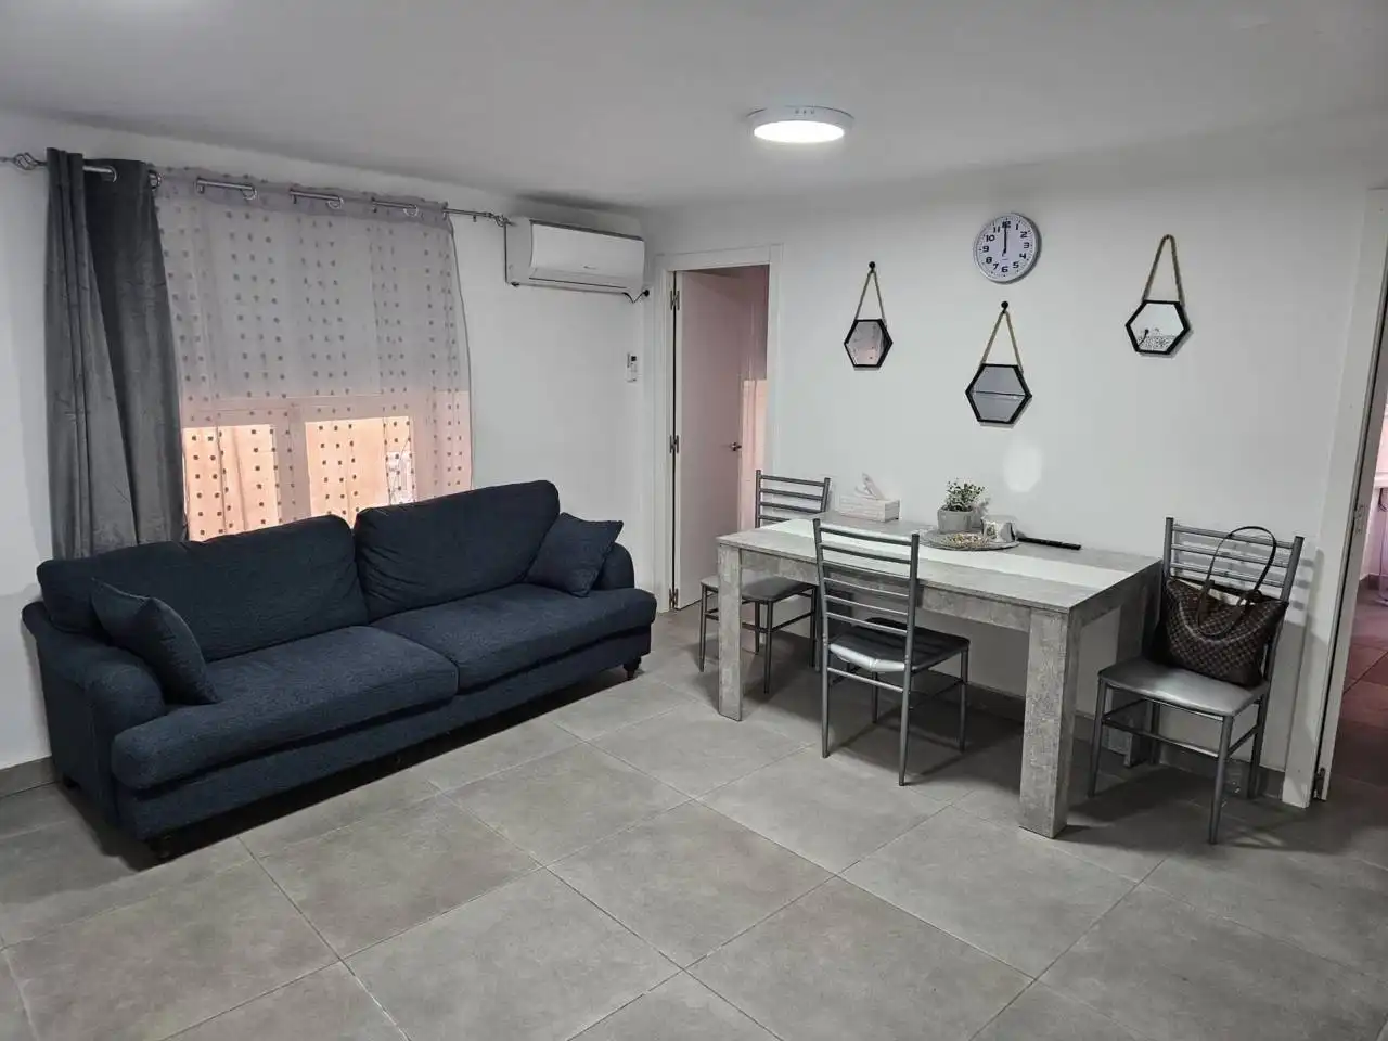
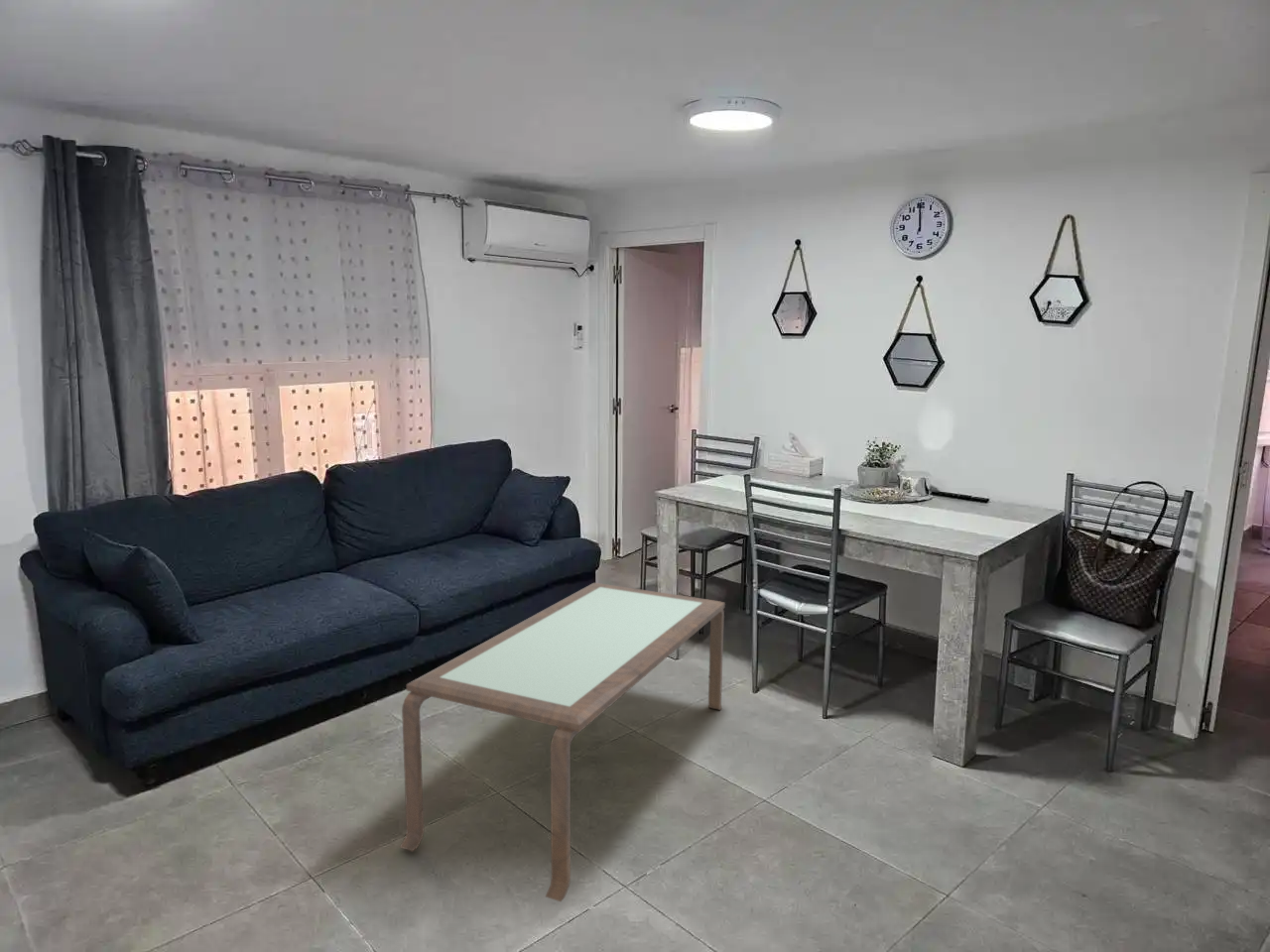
+ coffee table [399,582,726,902]
